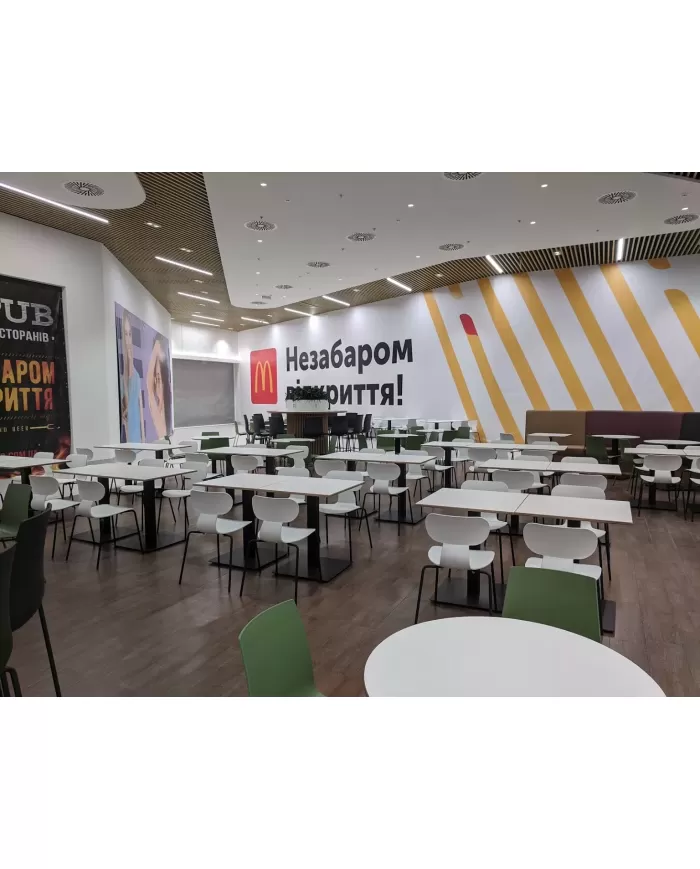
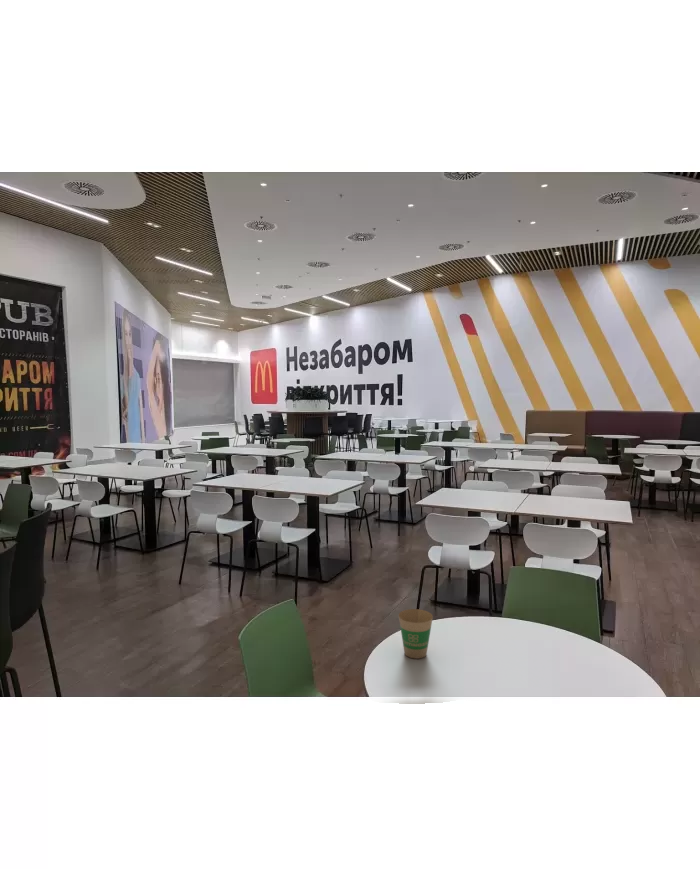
+ paper cup [398,608,434,660]
